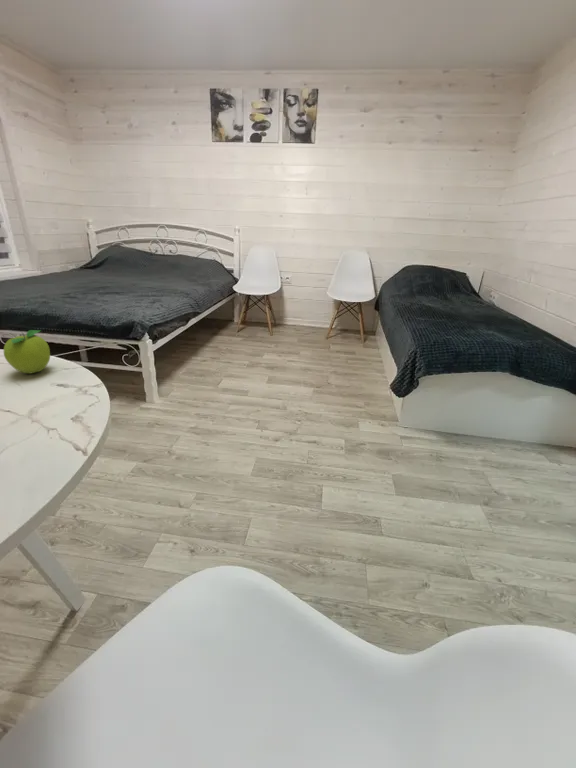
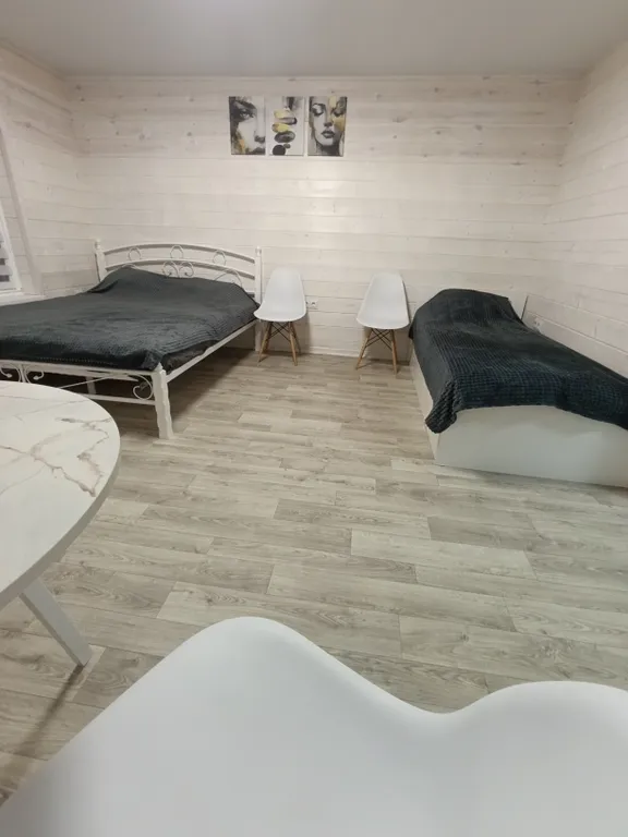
- fruit [3,329,51,375]
